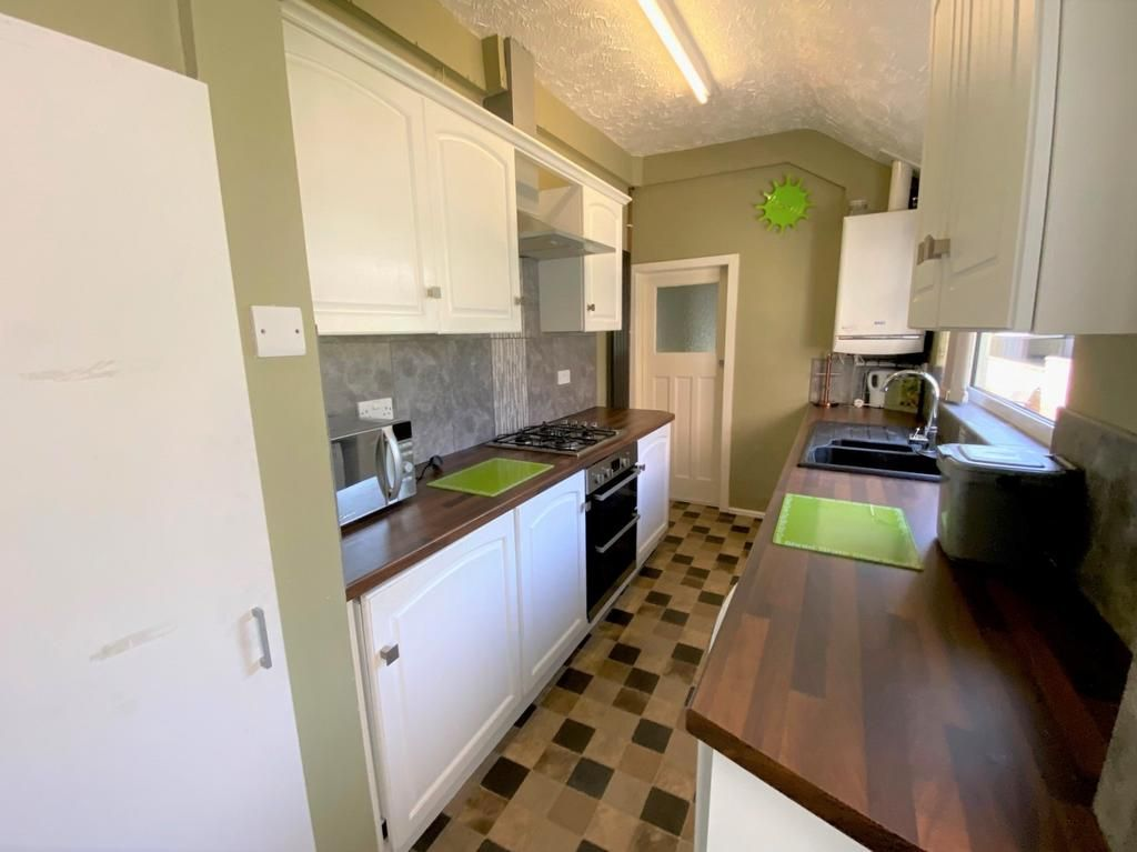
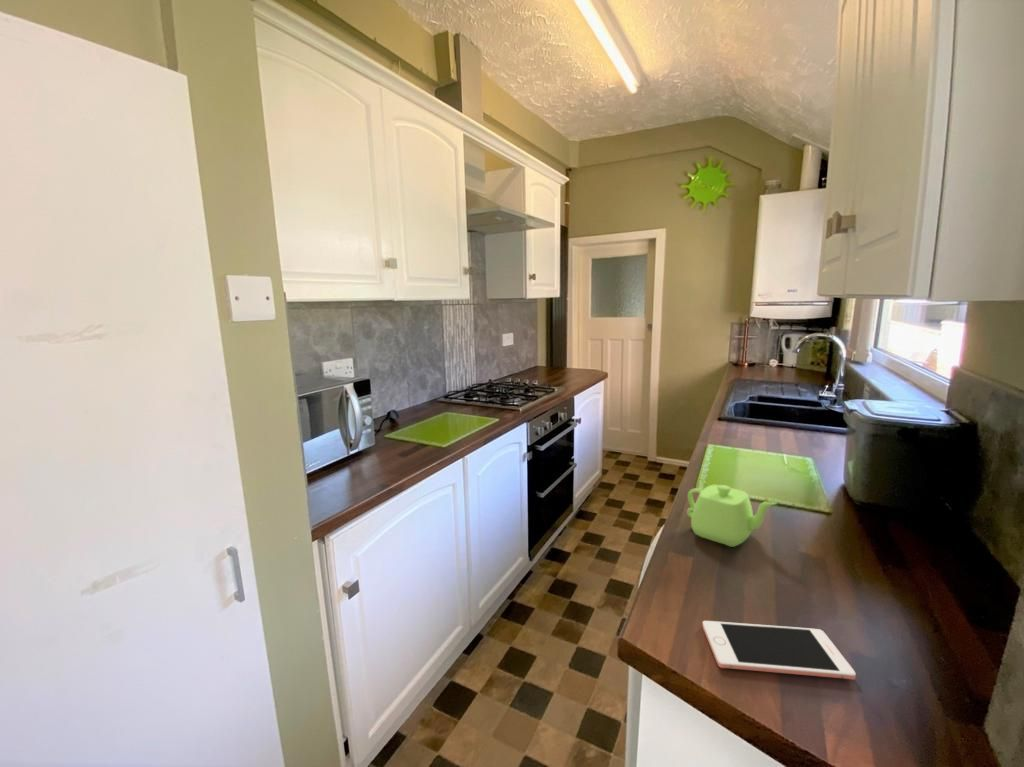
+ cell phone [702,620,857,681]
+ teapot [686,484,778,548]
